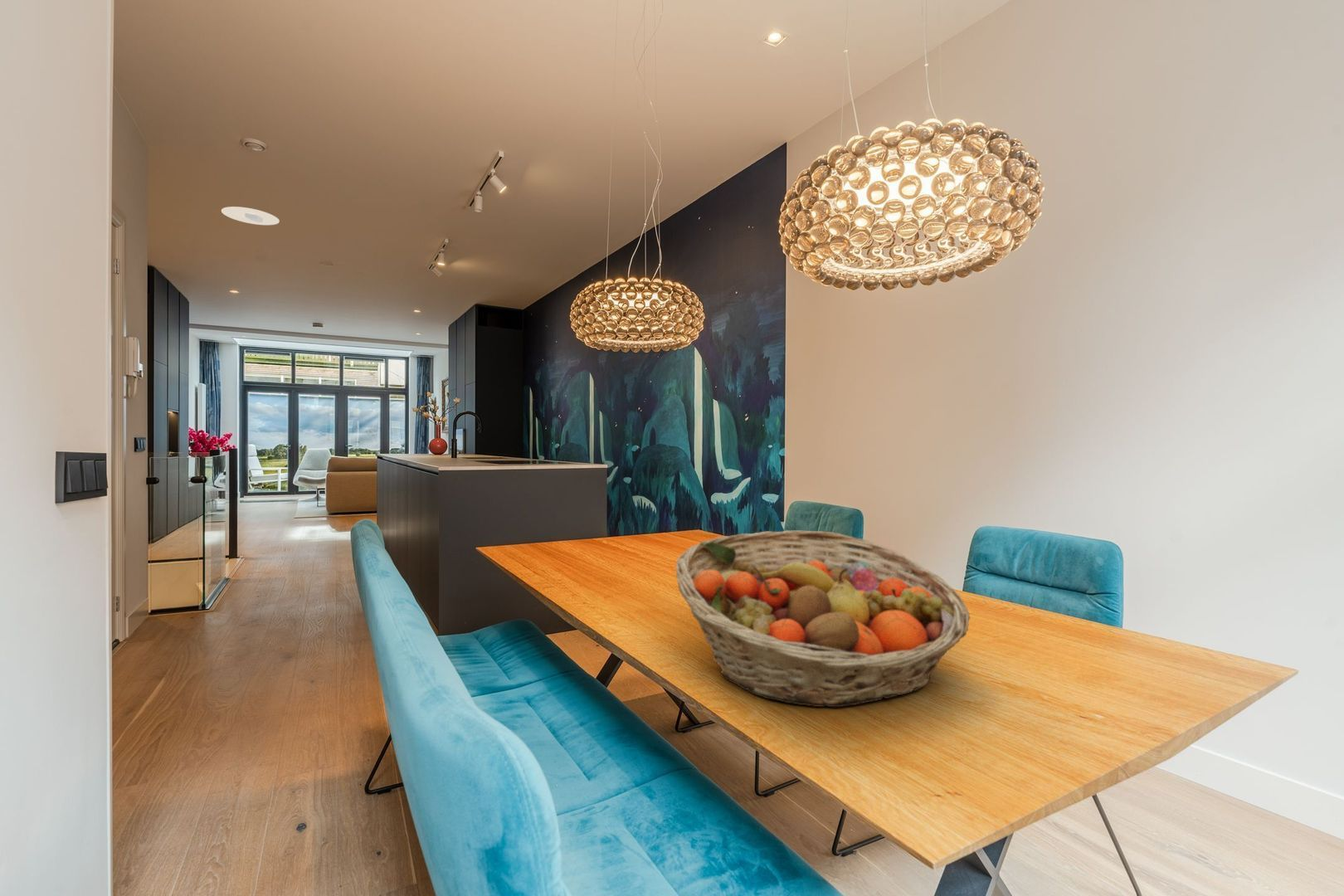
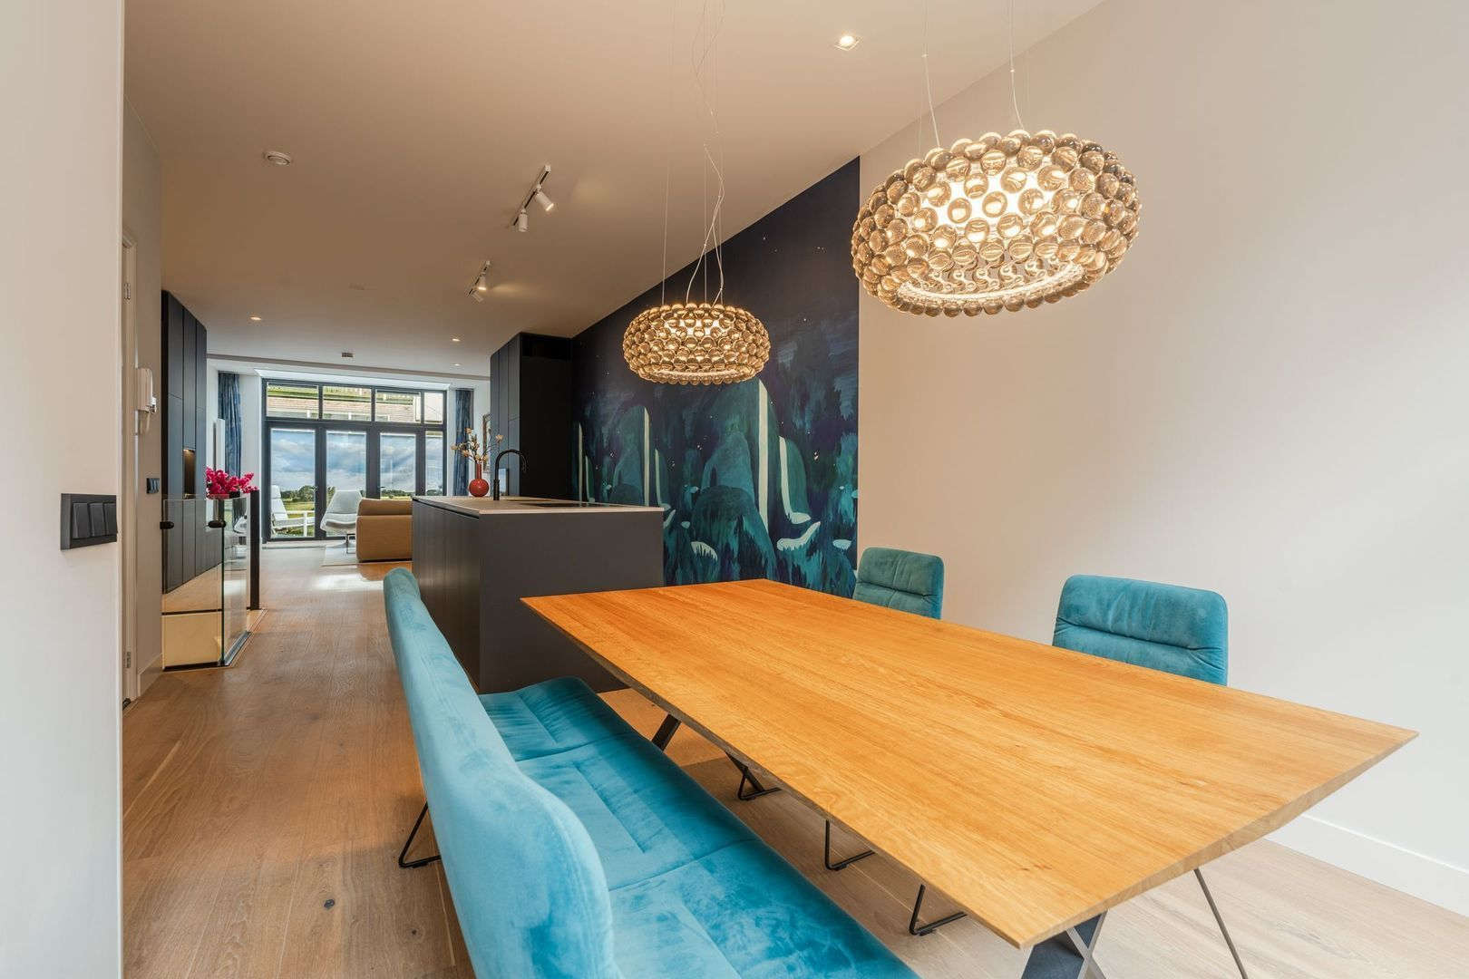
- recessed light [221,206,280,226]
- fruit basket [675,529,971,708]
